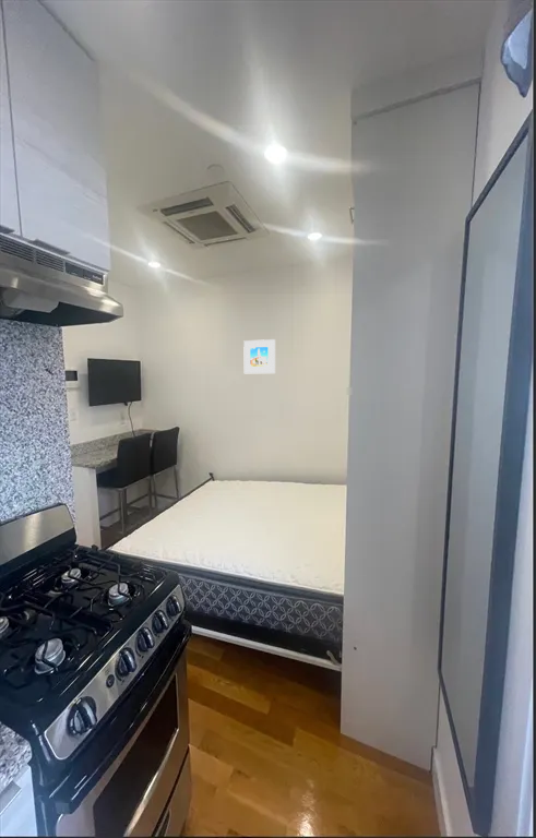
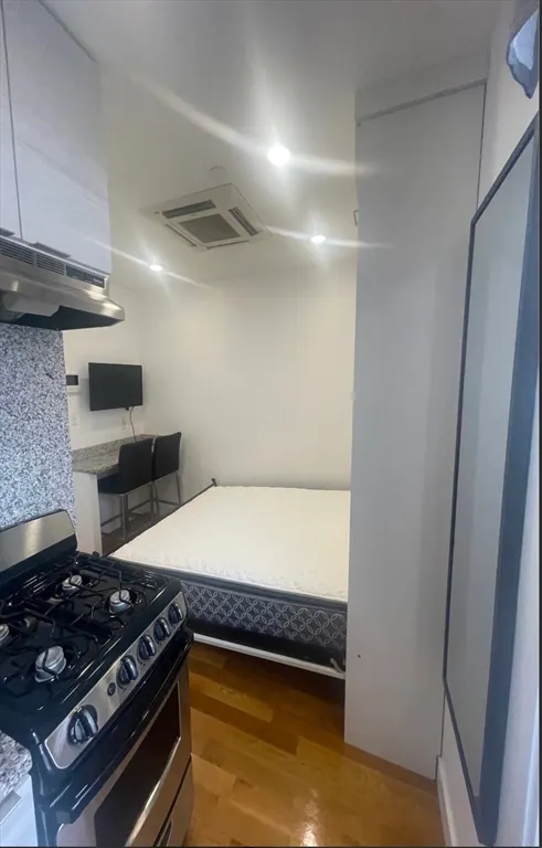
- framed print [242,338,276,374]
